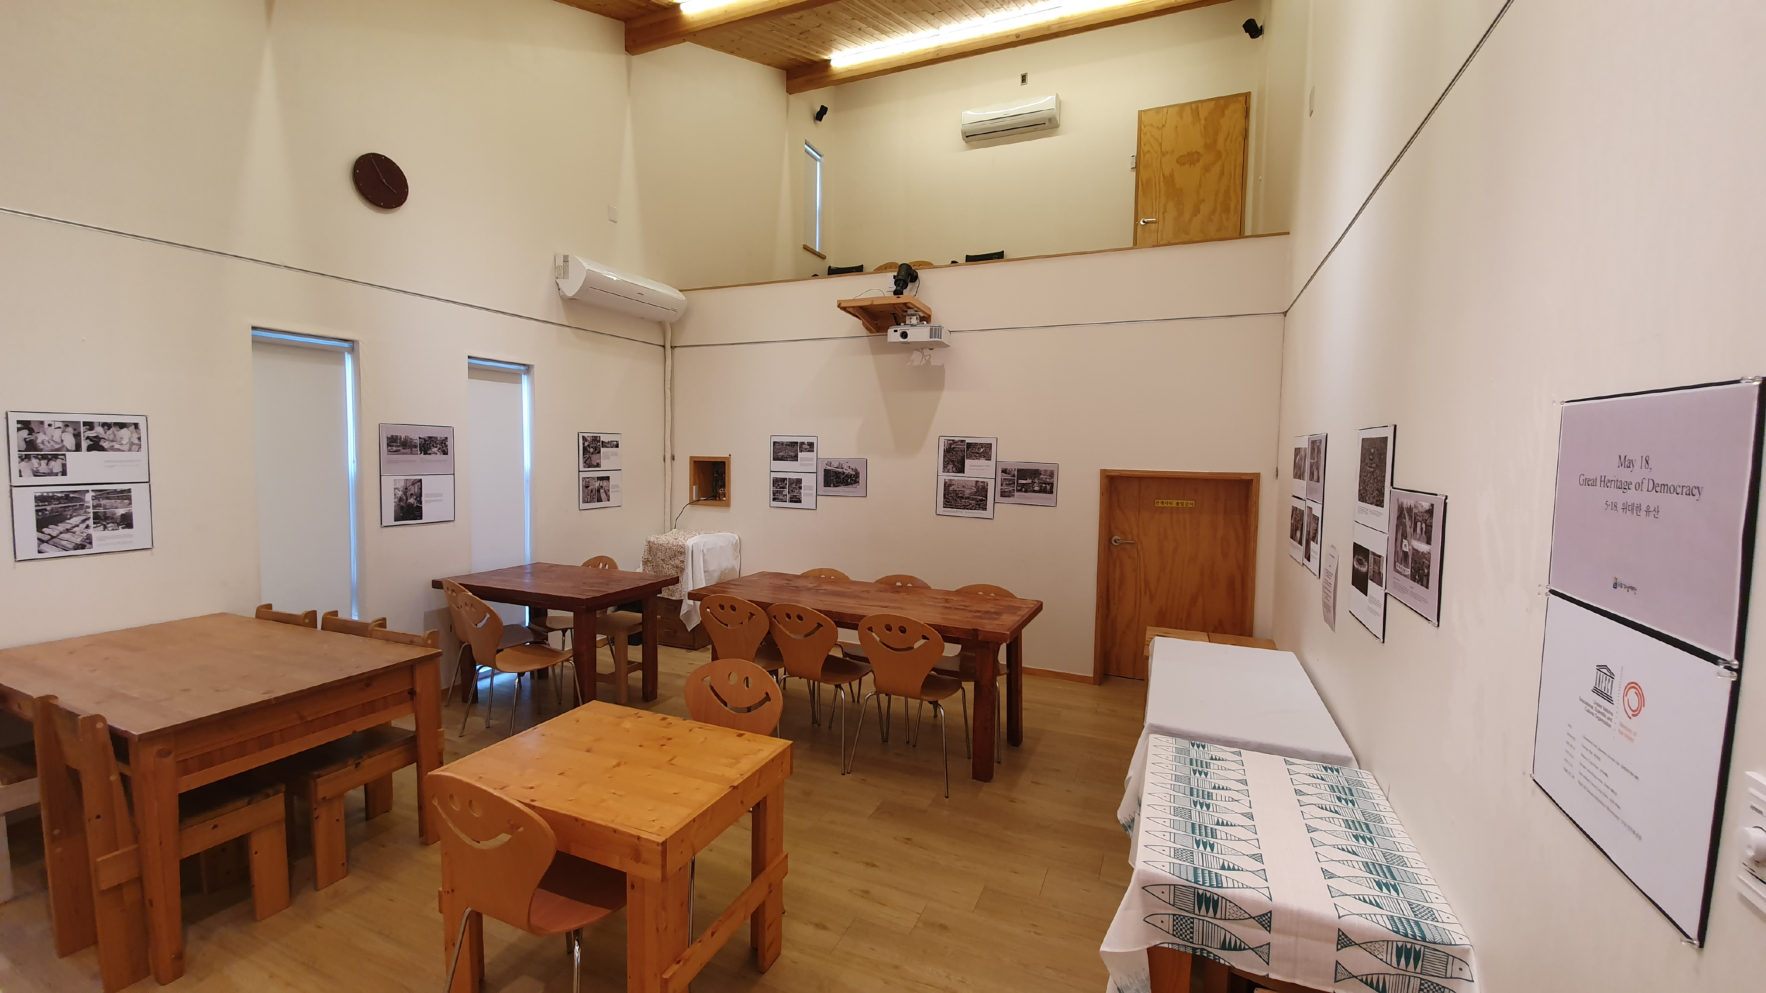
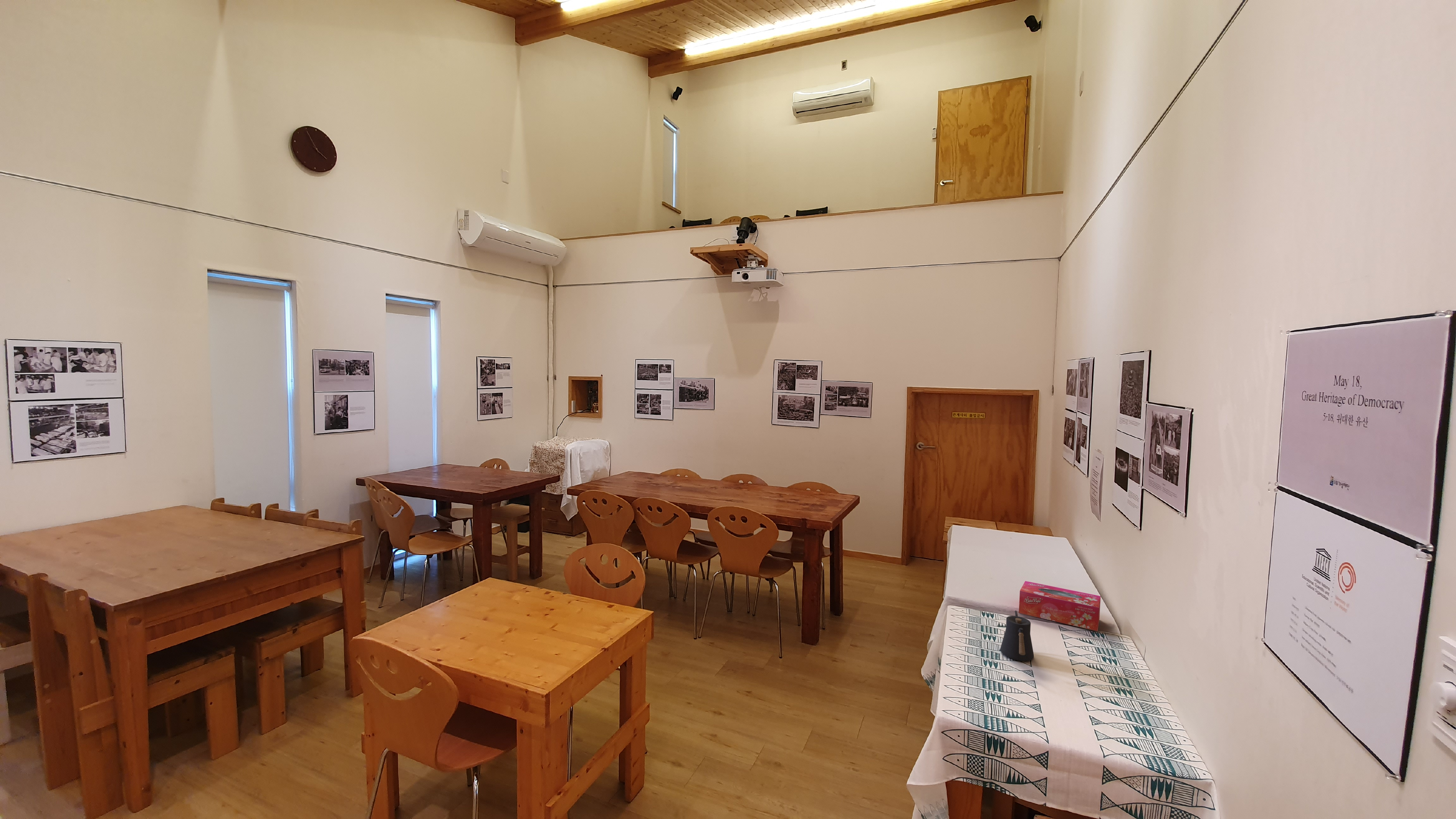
+ tissue box [1018,580,1101,632]
+ kettle [1000,610,1034,662]
